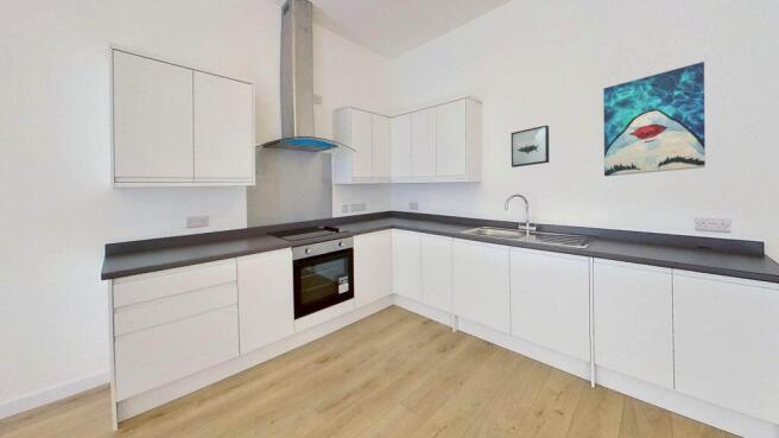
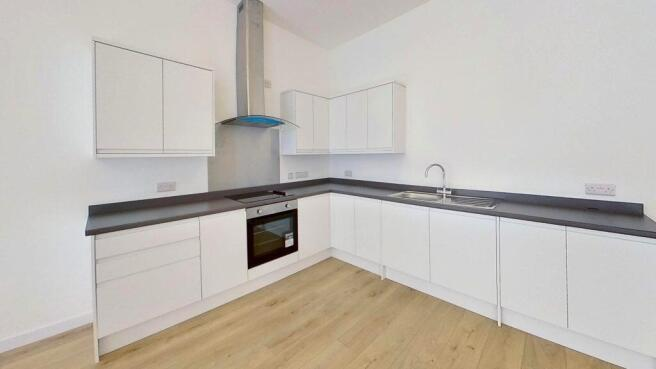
- wall art [602,61,707,177]
- wall art [511,123,550,169]
